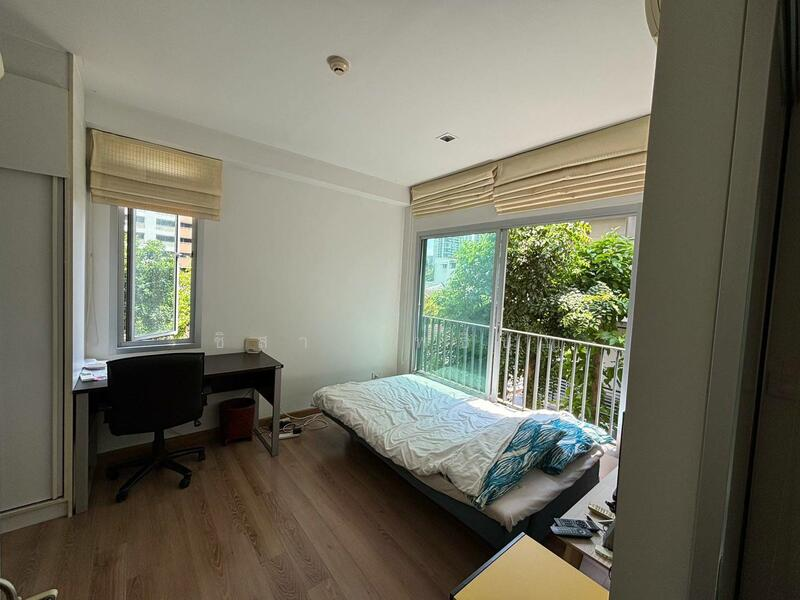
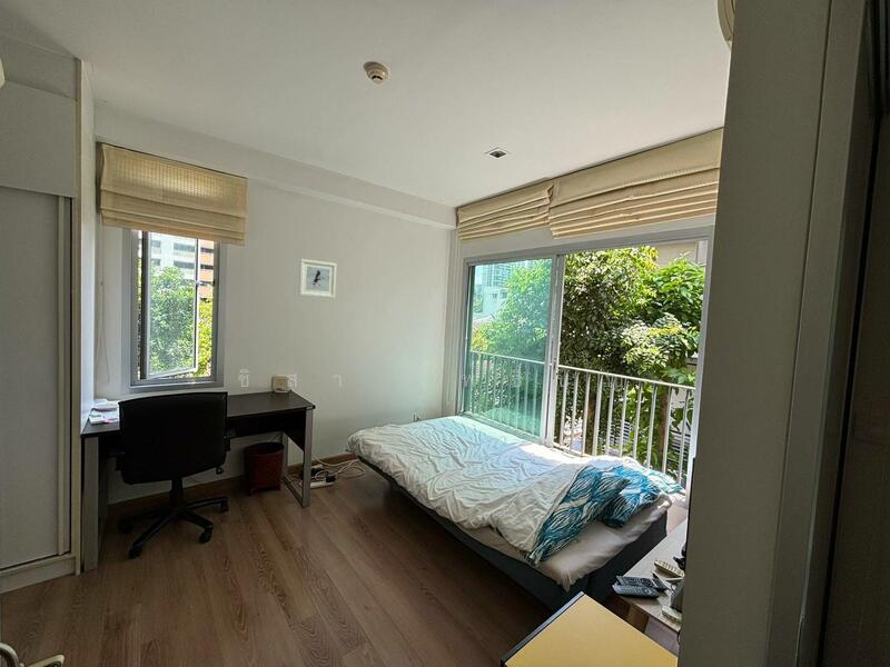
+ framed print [298,258,337,299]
